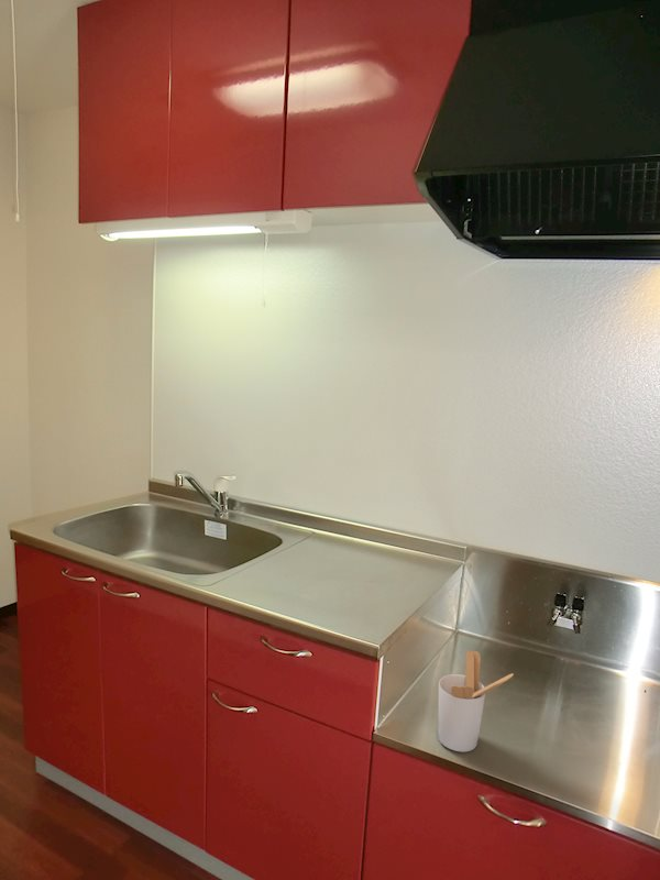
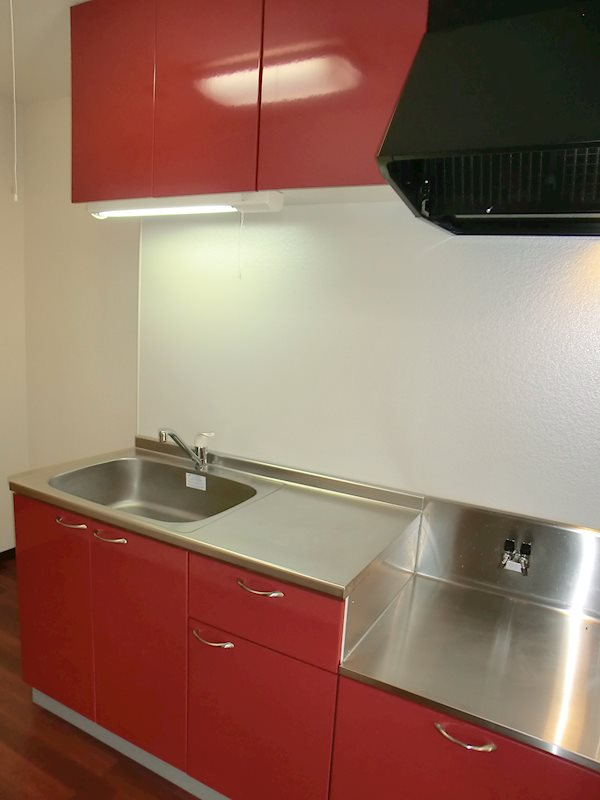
- utensil holder [437,649,515,754]
